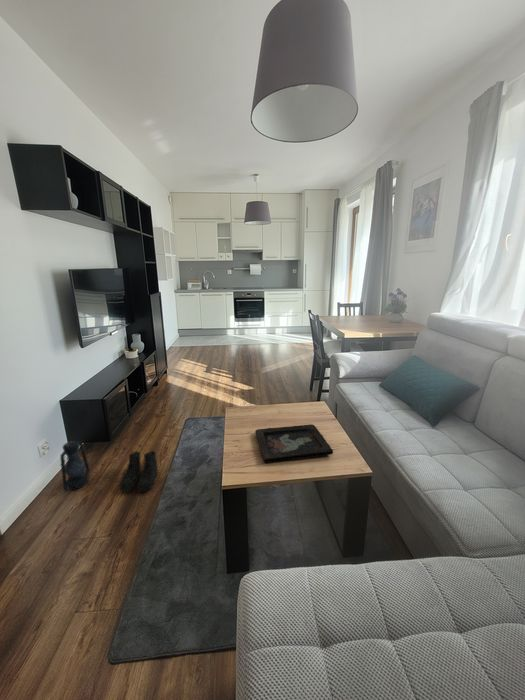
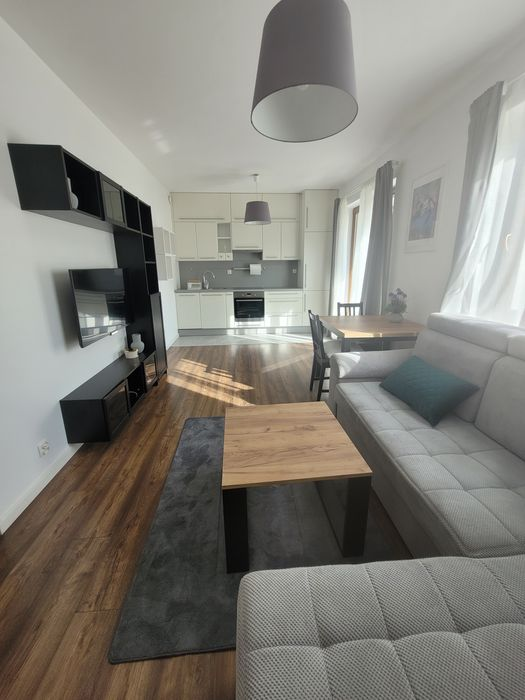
- decorative tray [254,423,334,464]
- boots [119,450,159,493]
- lantern [59,439,98,492]
